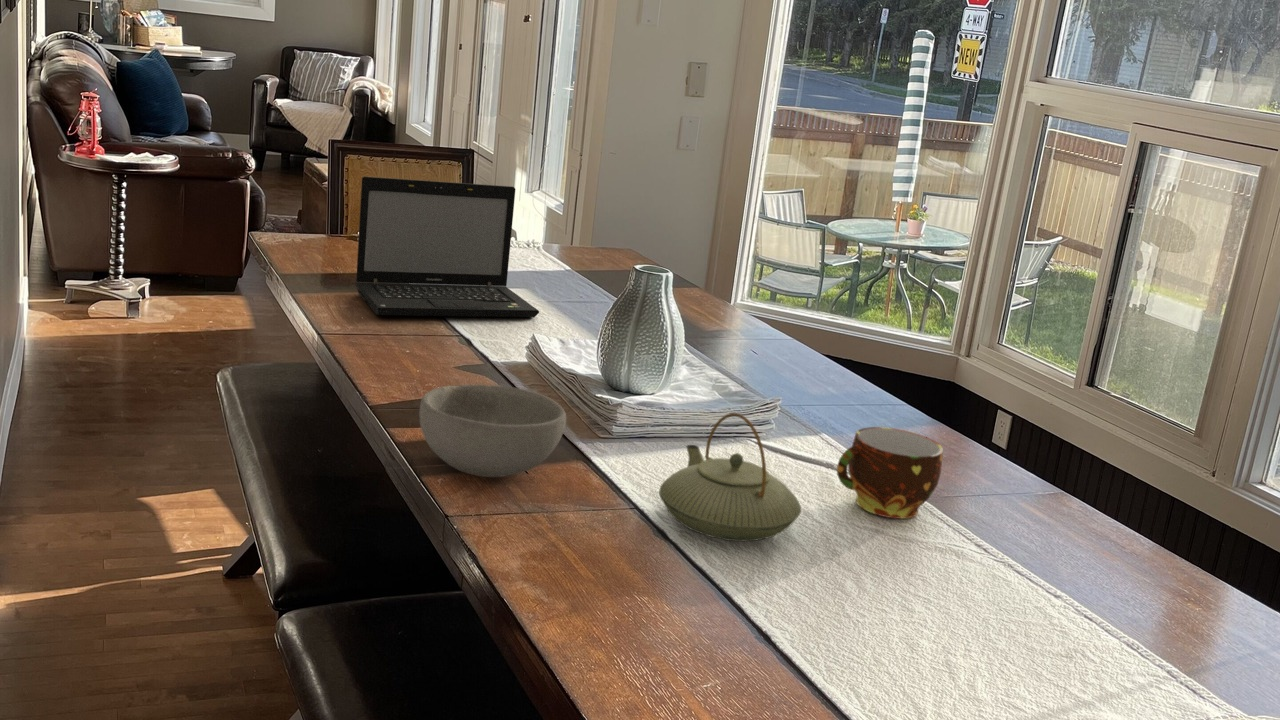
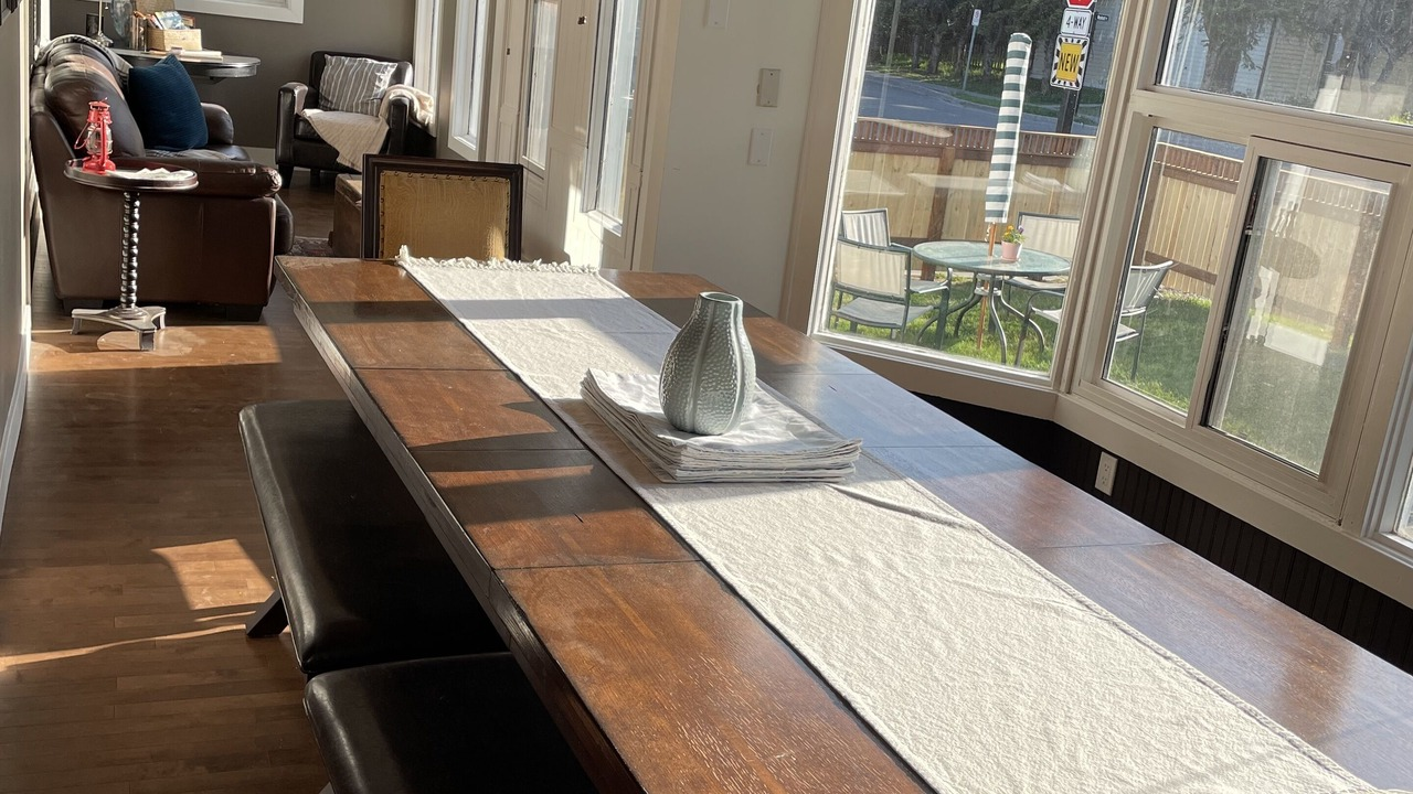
- teapot [658,412,802,542]
- laptop [354,176,540,318]
- bowl [418,383,567,478]
- cup [836,426,944,520]
